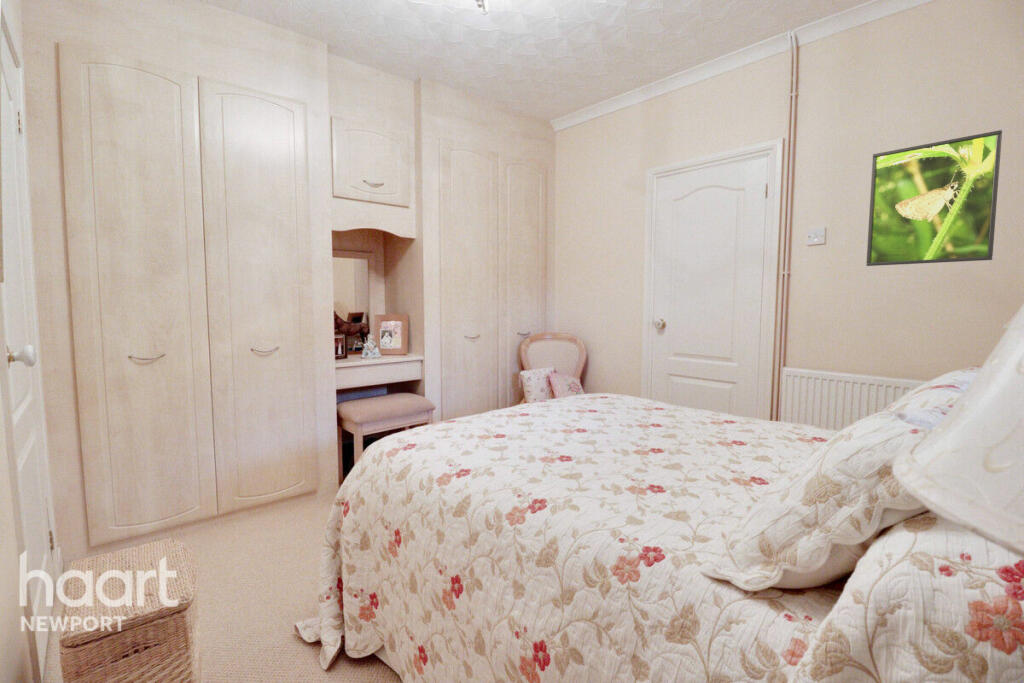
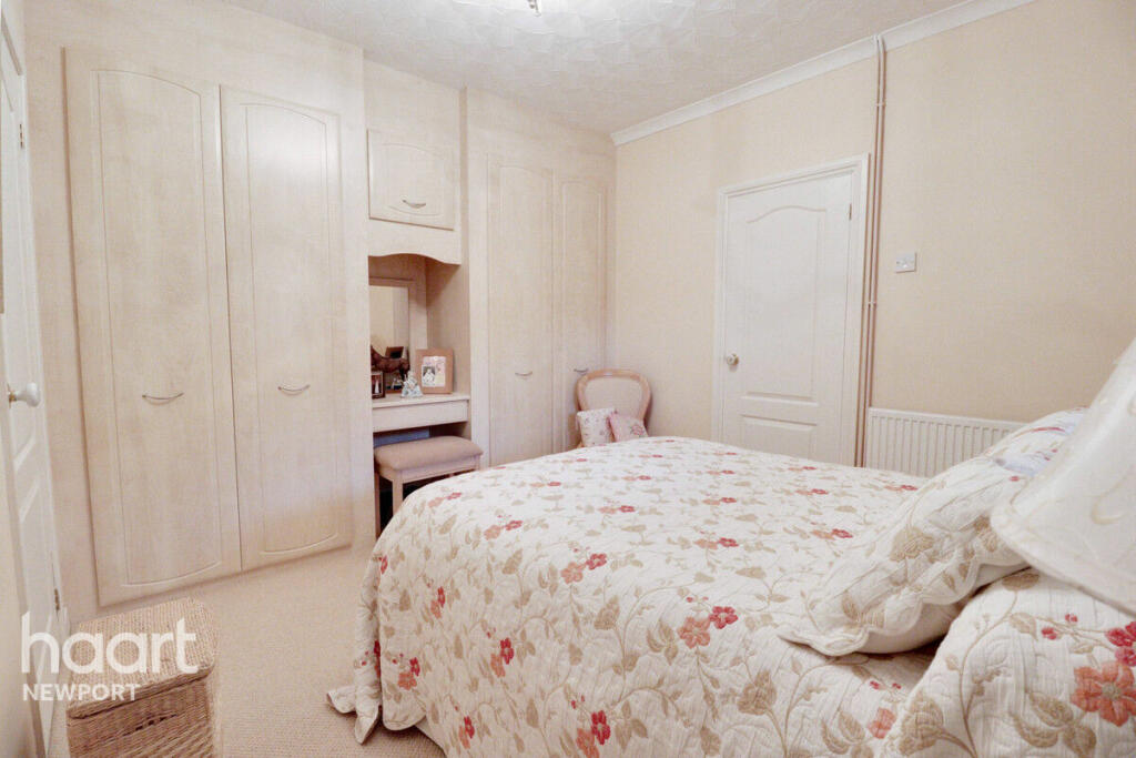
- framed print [865,129,1003,267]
